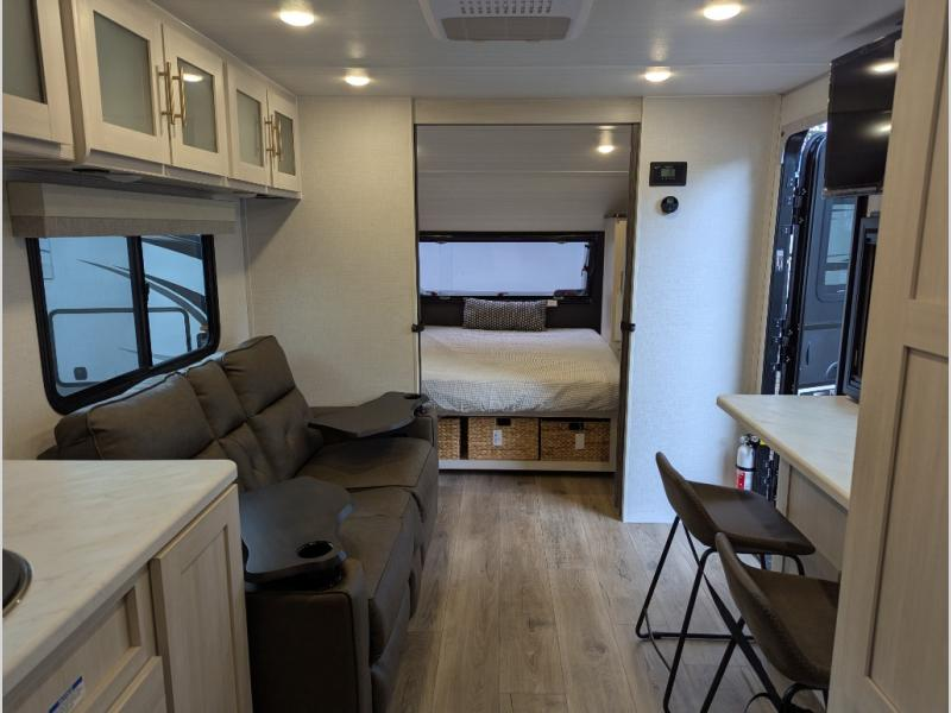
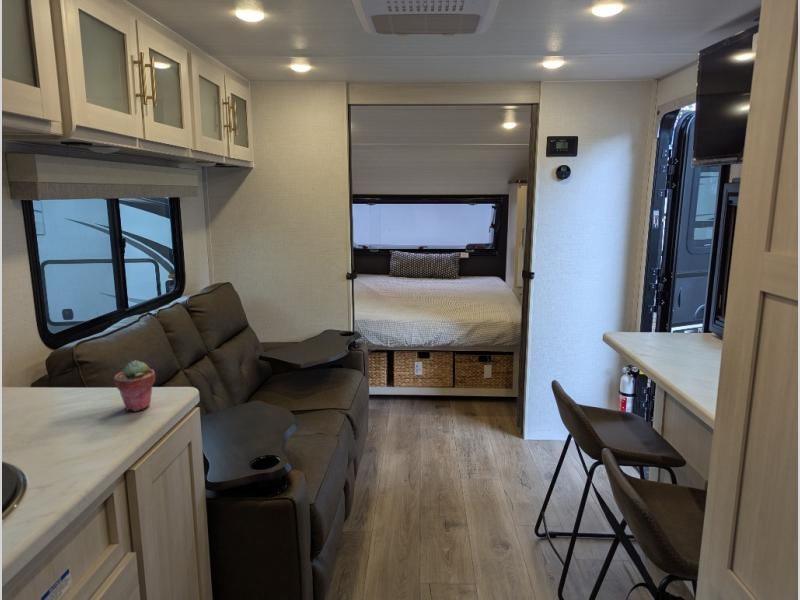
+ potted succulent [112,359,156,412]
